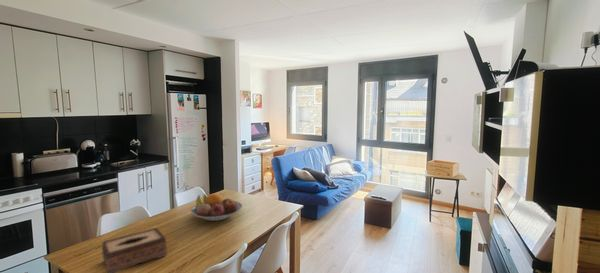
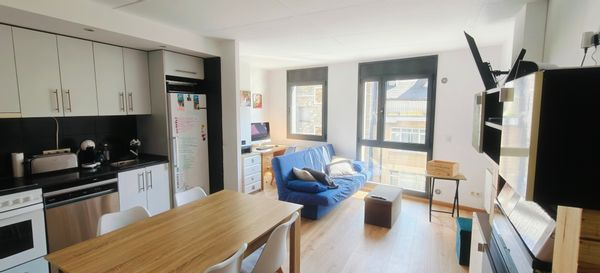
- fruit bowl [190,193,243,222]
- tissue box [101,227,168,273]
